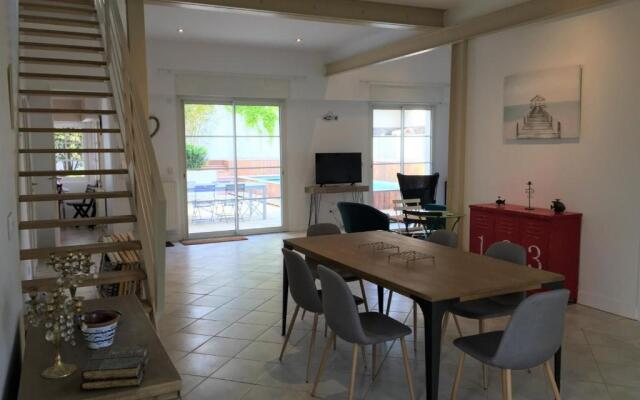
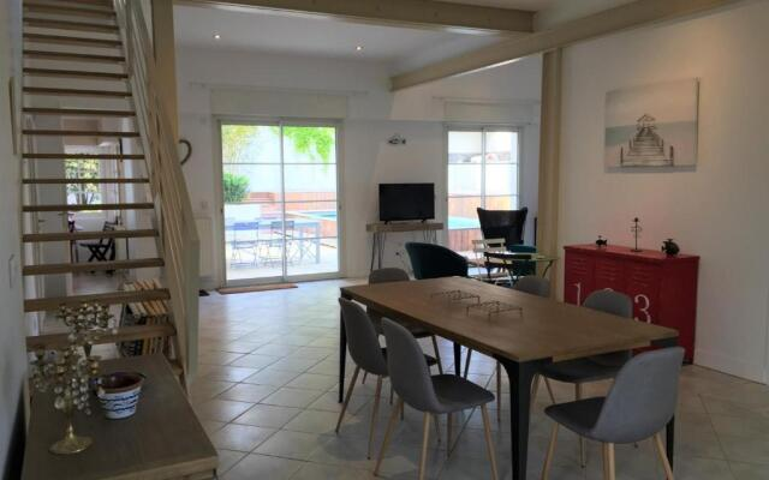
- book [79,343,150,391]
